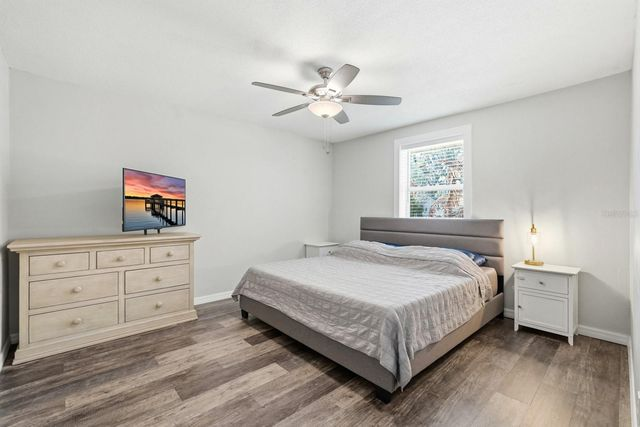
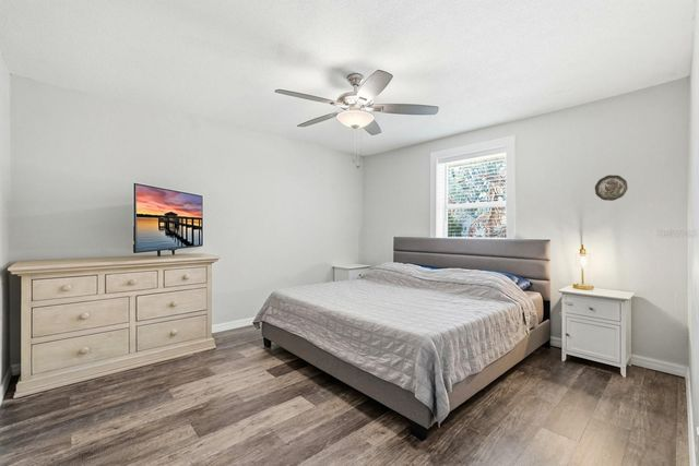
+ decorative plate [594,175,629,202]
